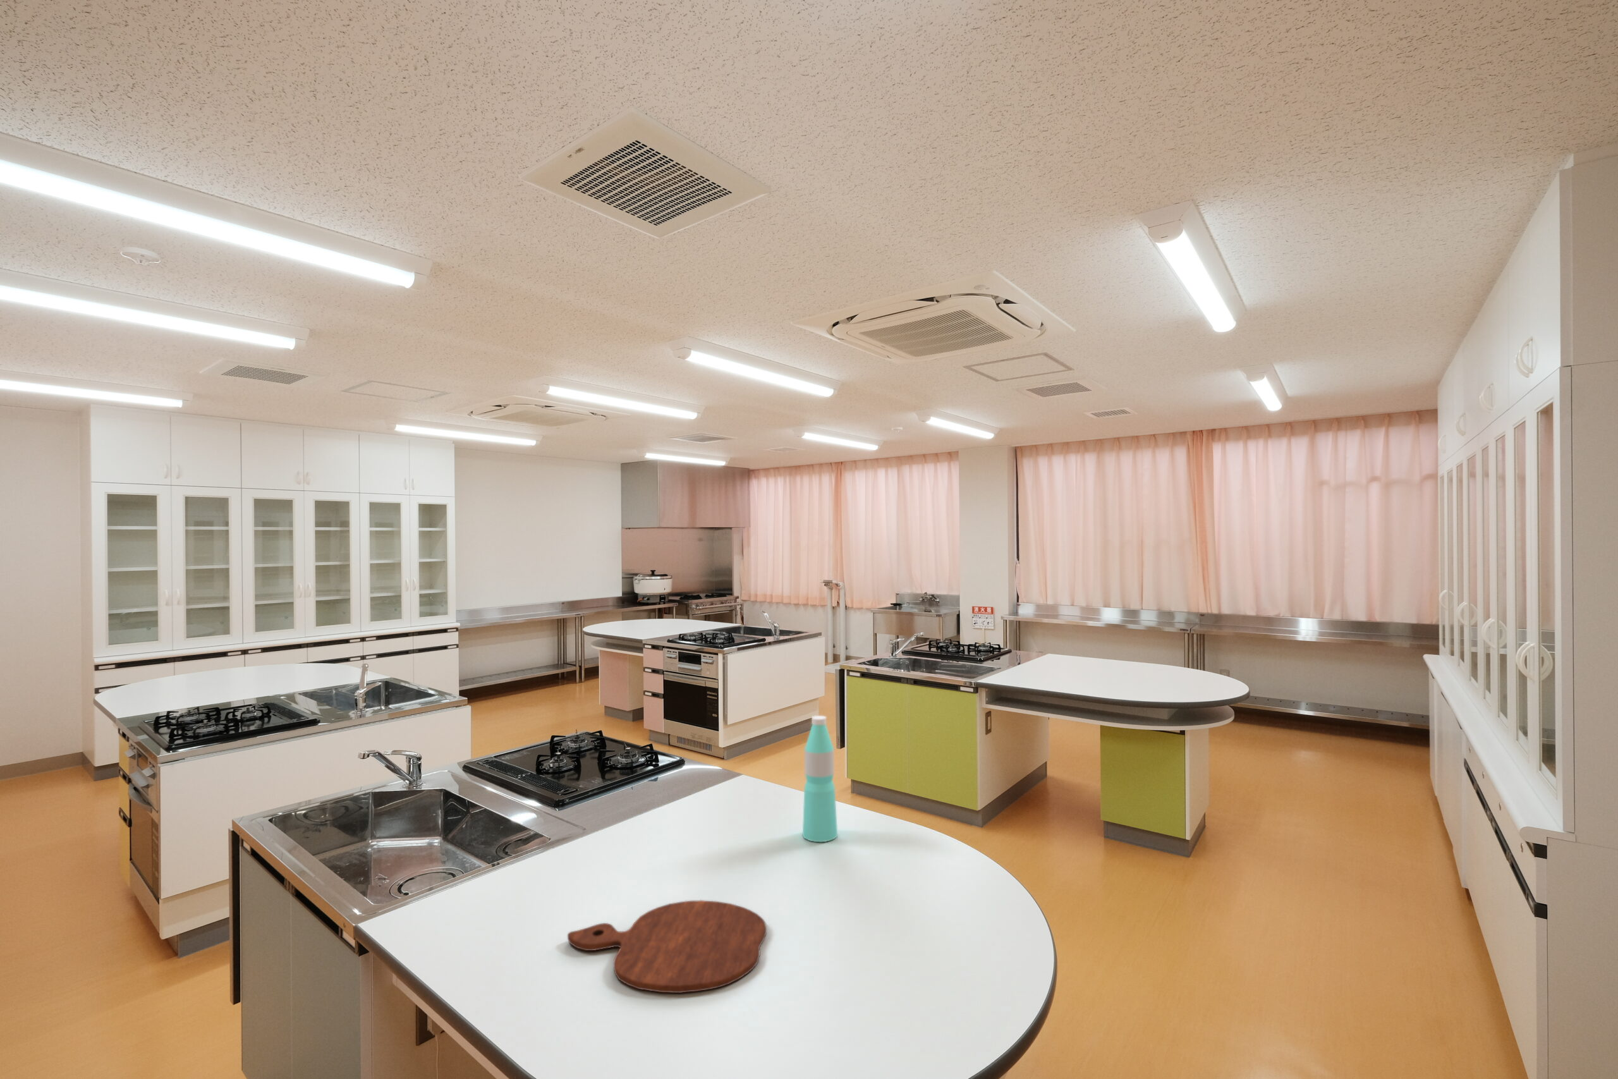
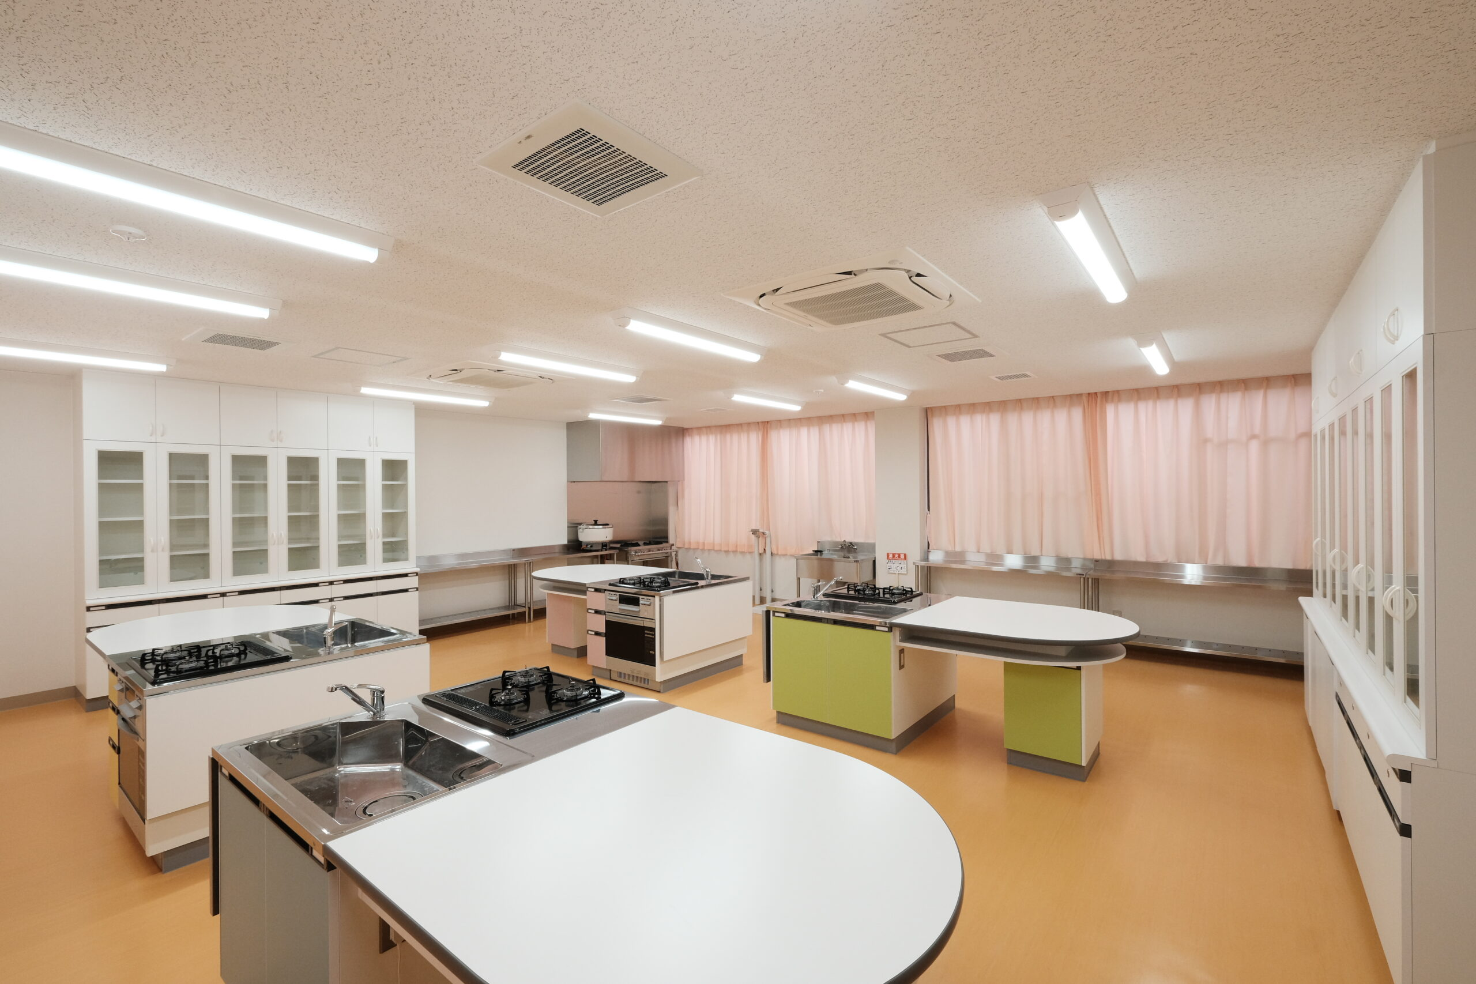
- water bottle [802,715,838,843]
- cutting board [567,900,767,993]
